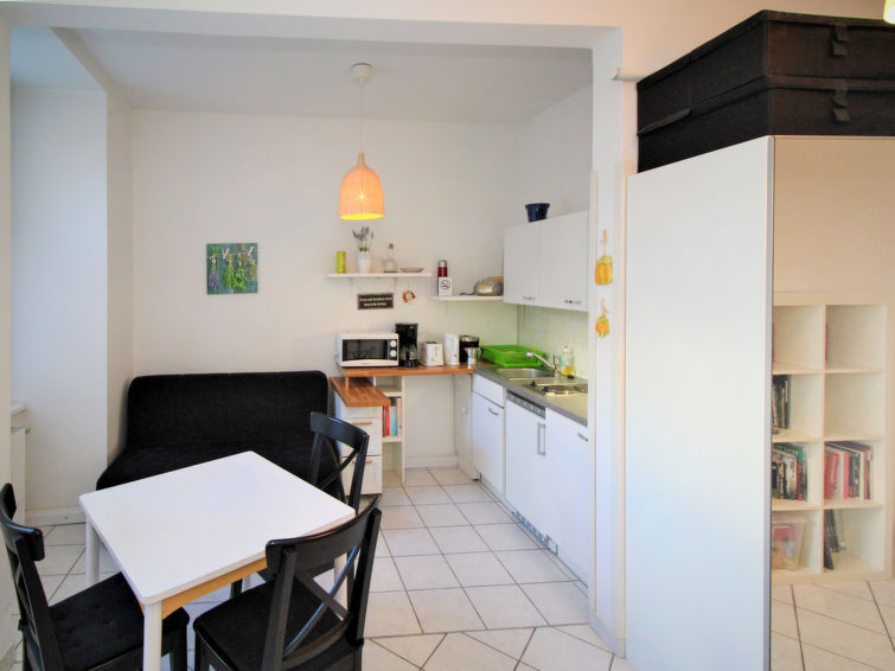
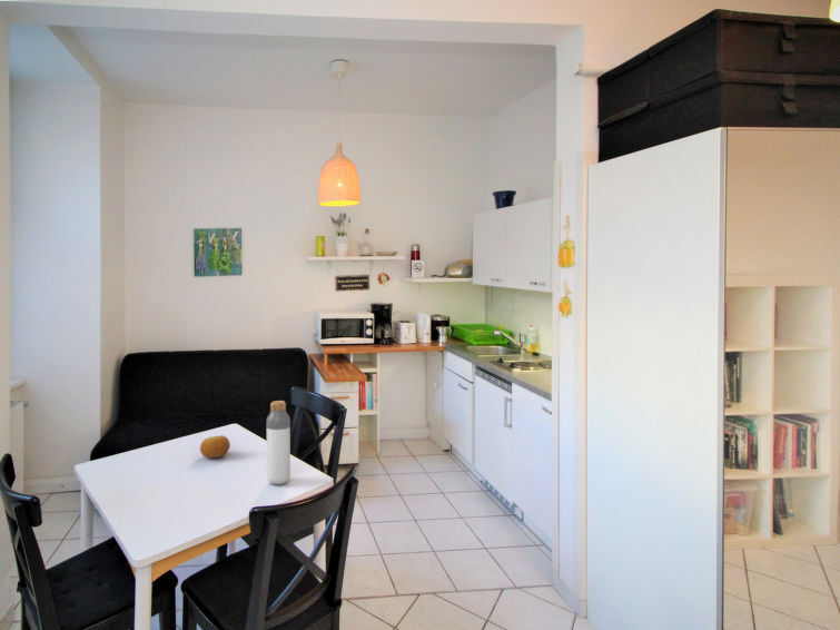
+ bottle [266,400,291,485]
+ fruit [199,434,231,459]
